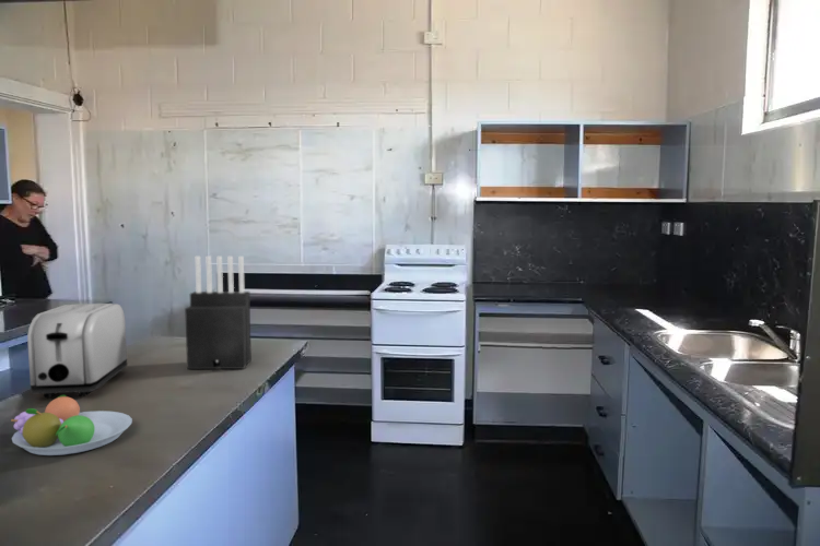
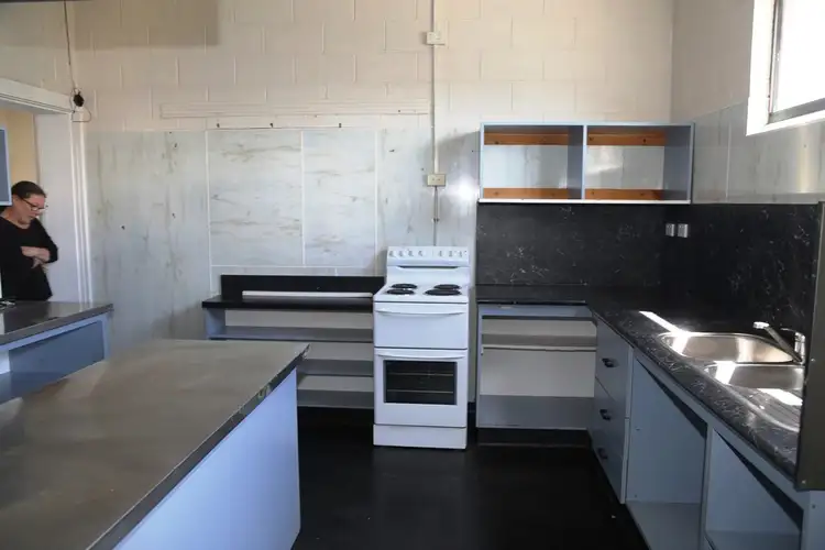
- toaster [26,302,128,399]
- knife block [184,256,253,372]
- fruit bowl [10,394,133,456]
